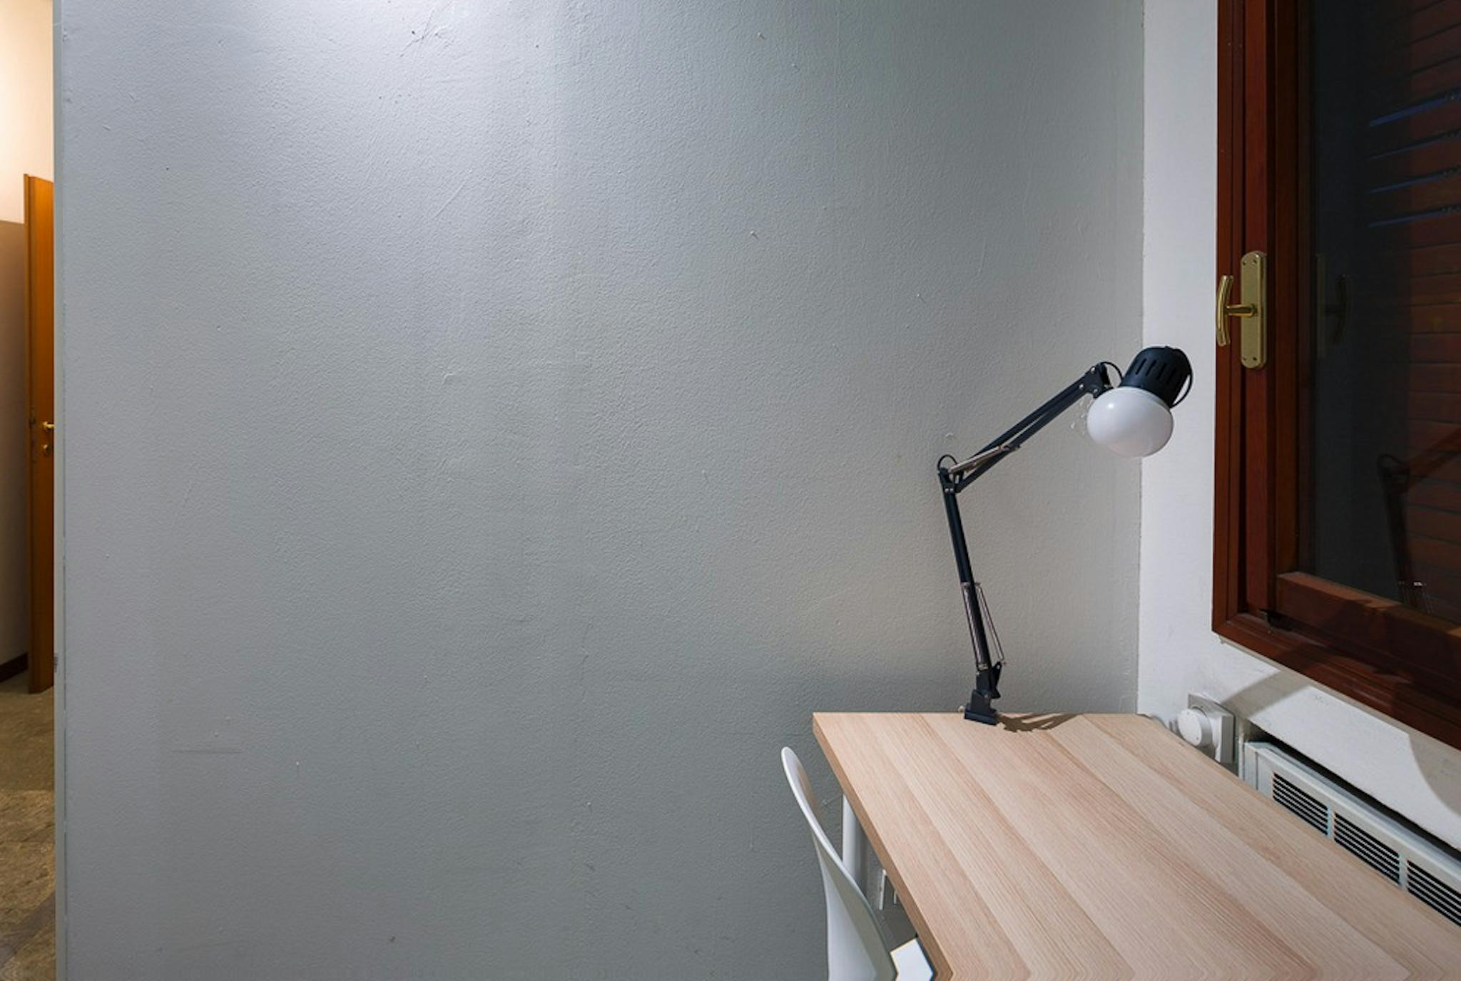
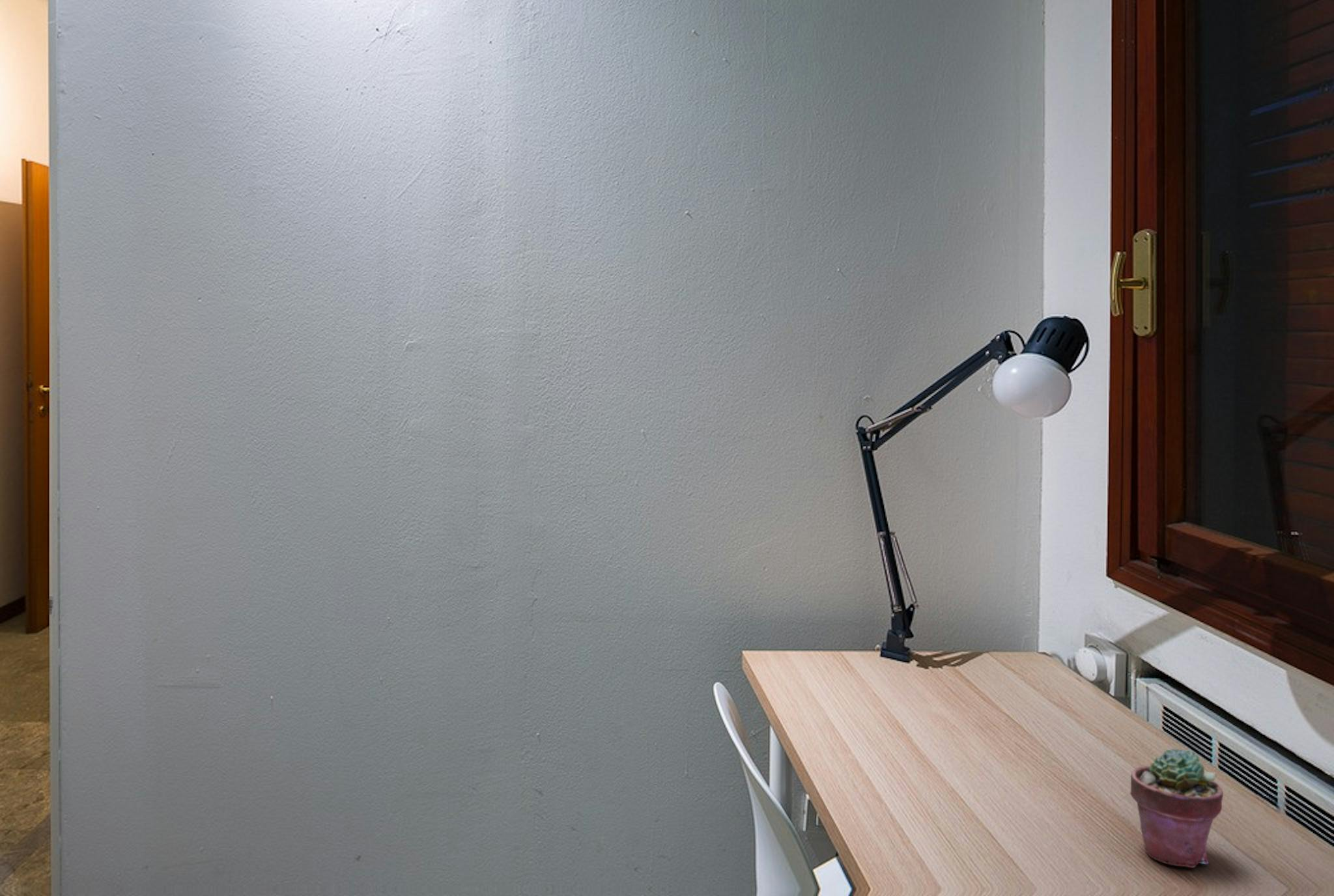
+ potted succulent [1129,748,1224,869]
